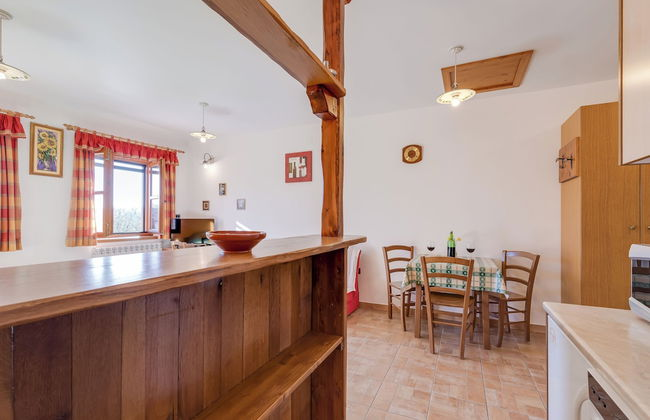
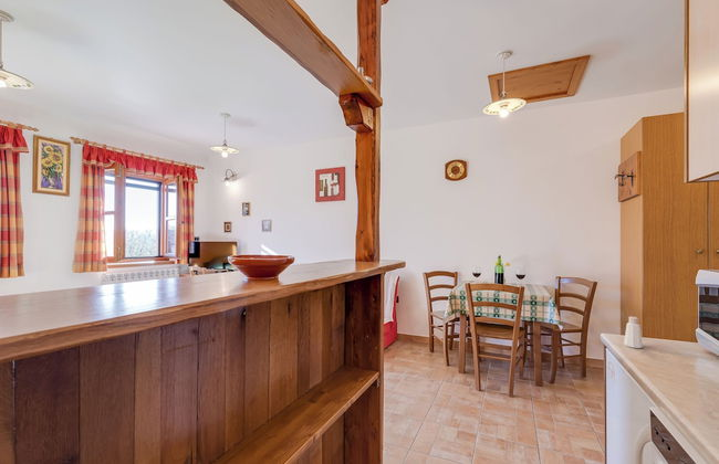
+ pepper shaker [623,316,644,349]
